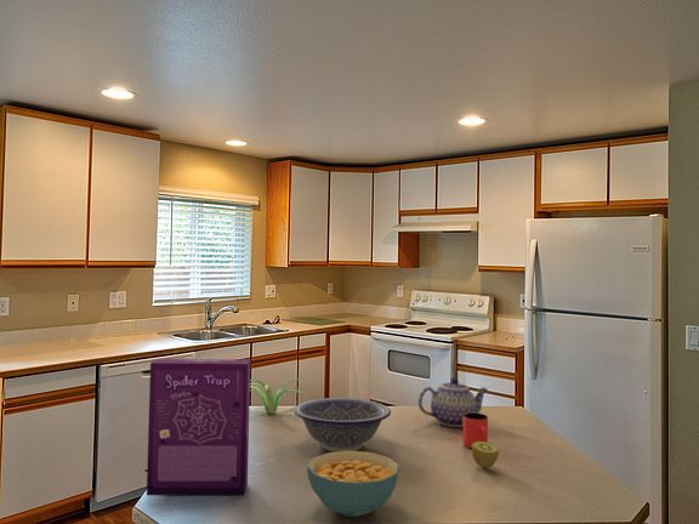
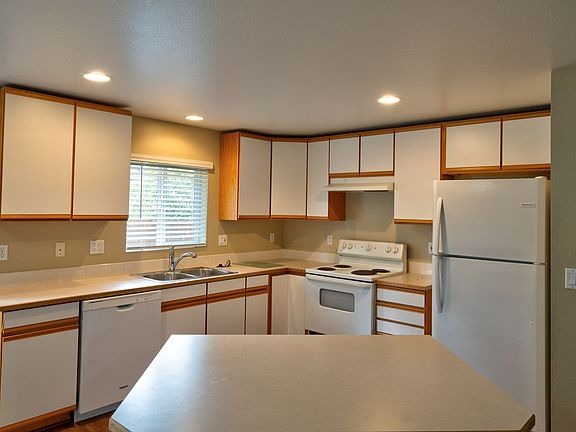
- fruit [471,442,500,471]
- teapot [417,376,489,428]
- cup [462,412,489,449]
- cereal box [146,358,251,496]
- cereal bowl [306,450,400,518]
- plant [250,377,309,415]
- decorative bowl [292,397,392,452]
